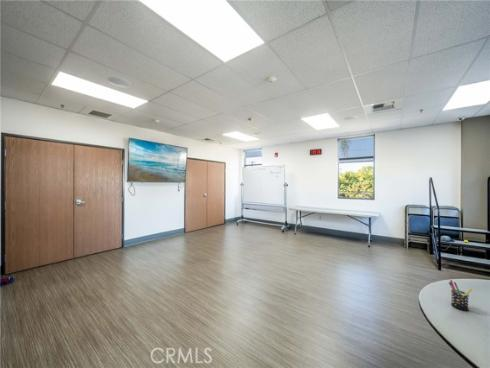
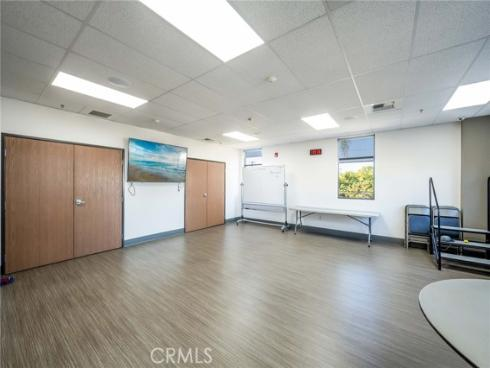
- pen holder [447,279,474,312]
